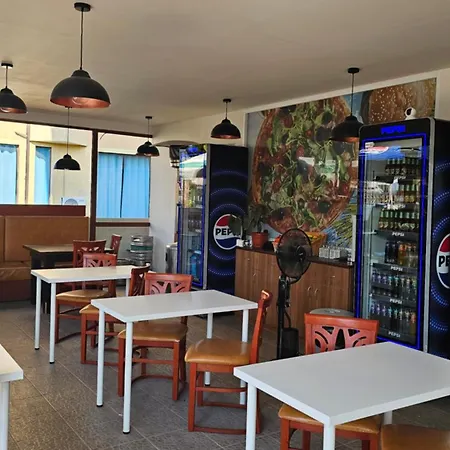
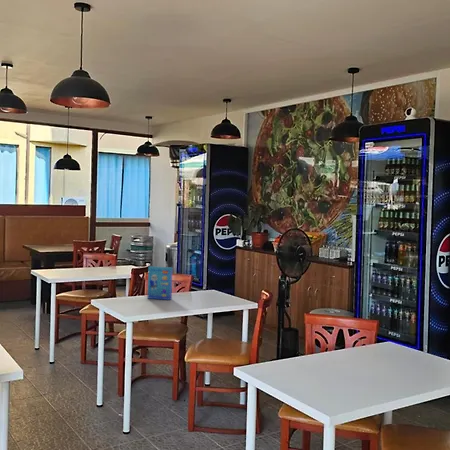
+ cereal box [146,265,174,301]
